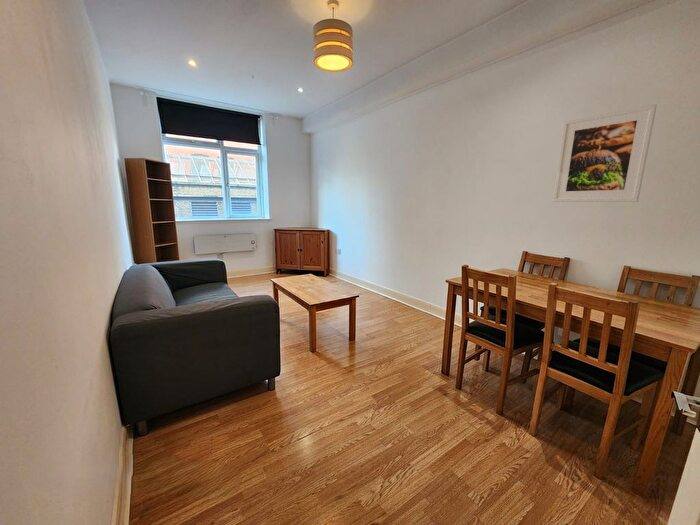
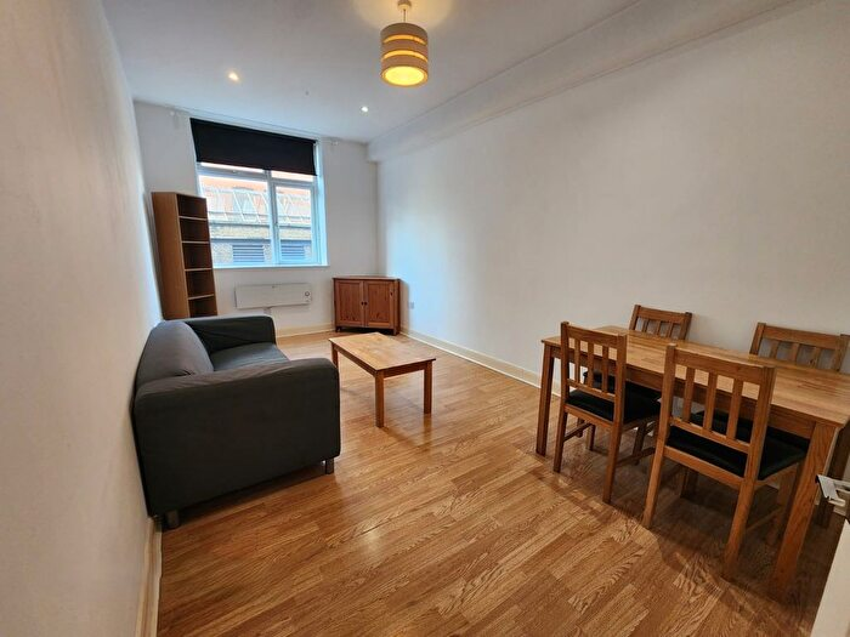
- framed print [552,103,658,203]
